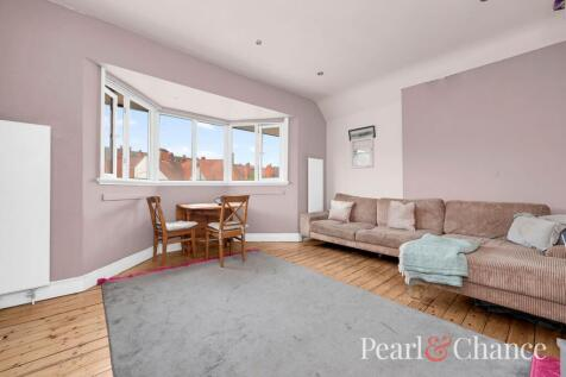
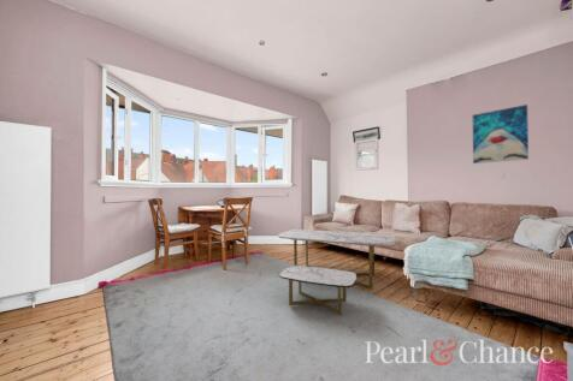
+ wall art [472,103,530,165]
+ coffee table [276,228,397,316]
